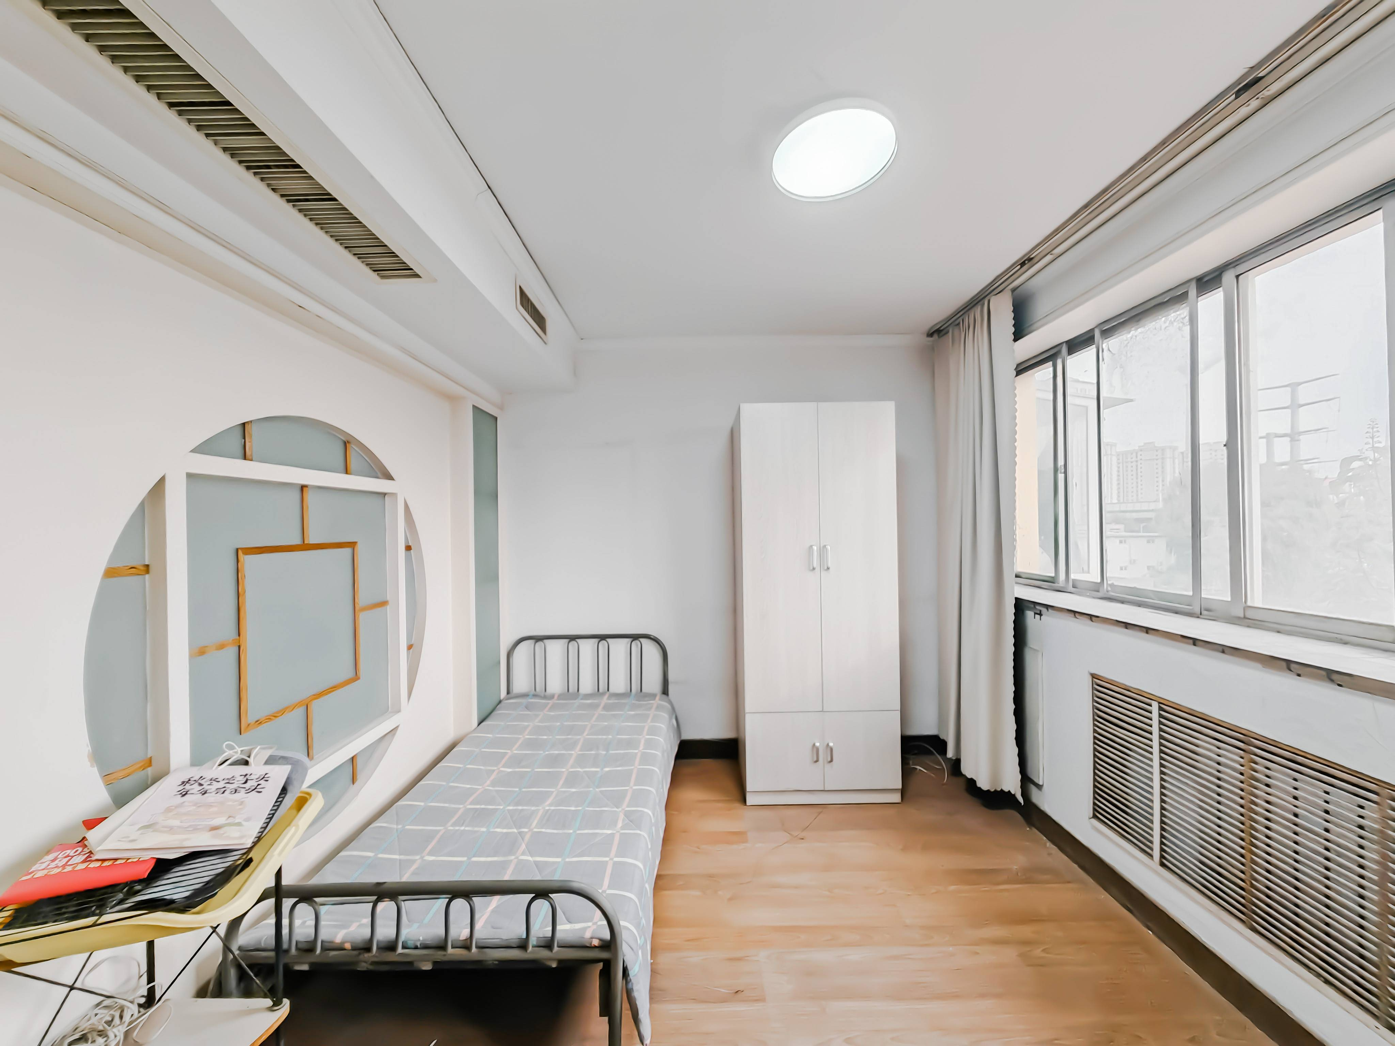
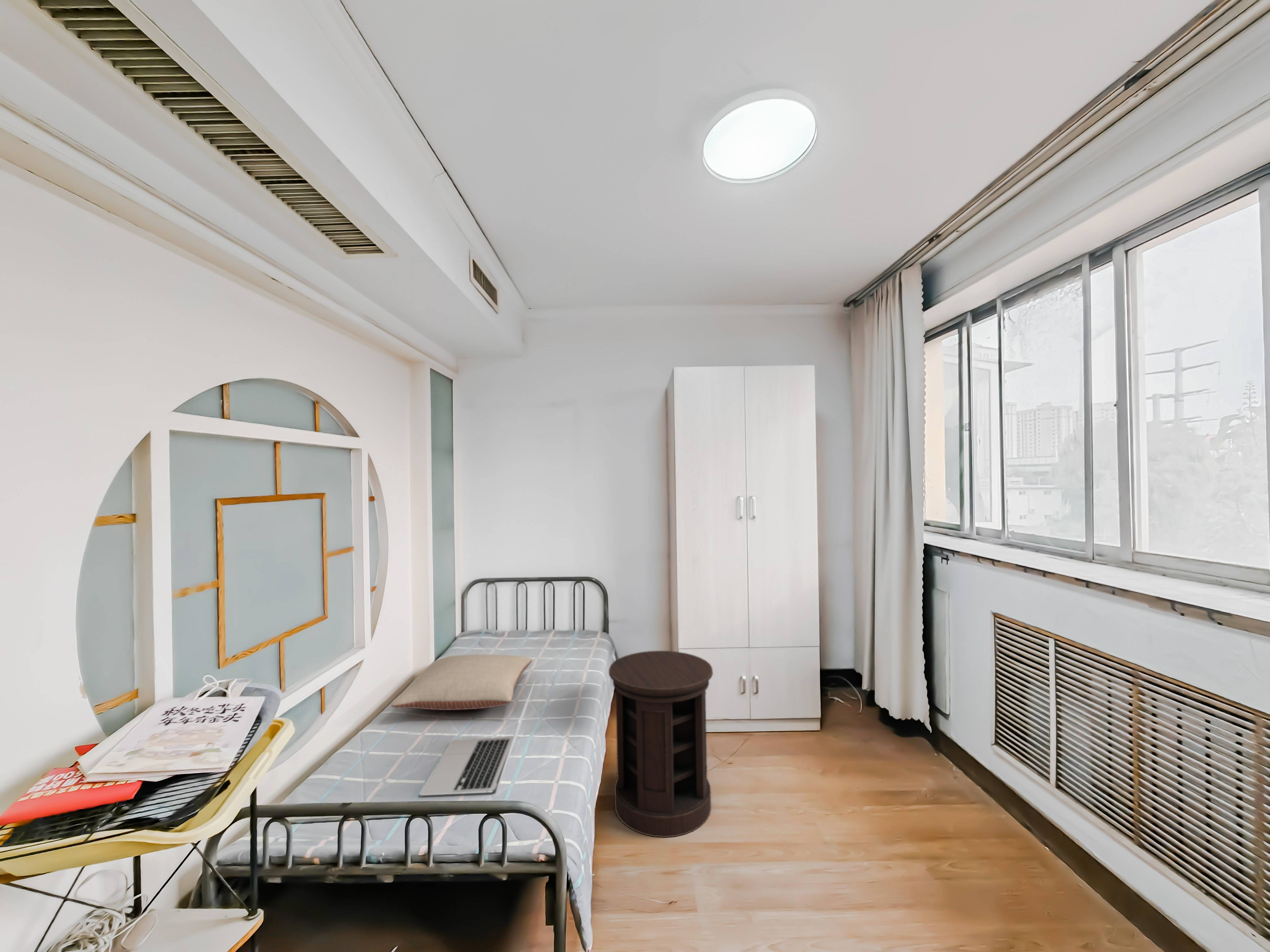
+ laptop [419,680,535,796]
+ pillow [391,654,532,710]
+ side table [608,650,713,837]
